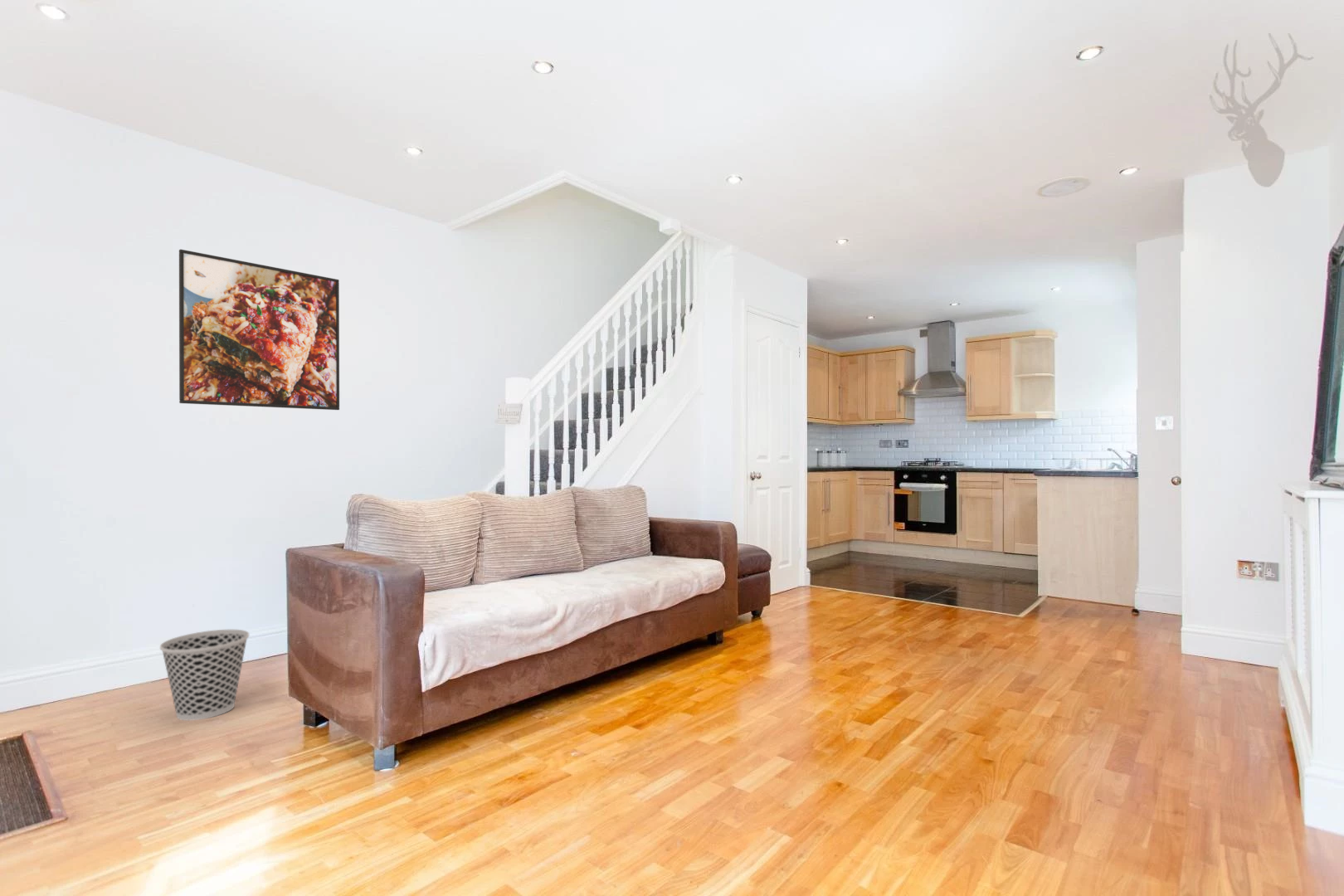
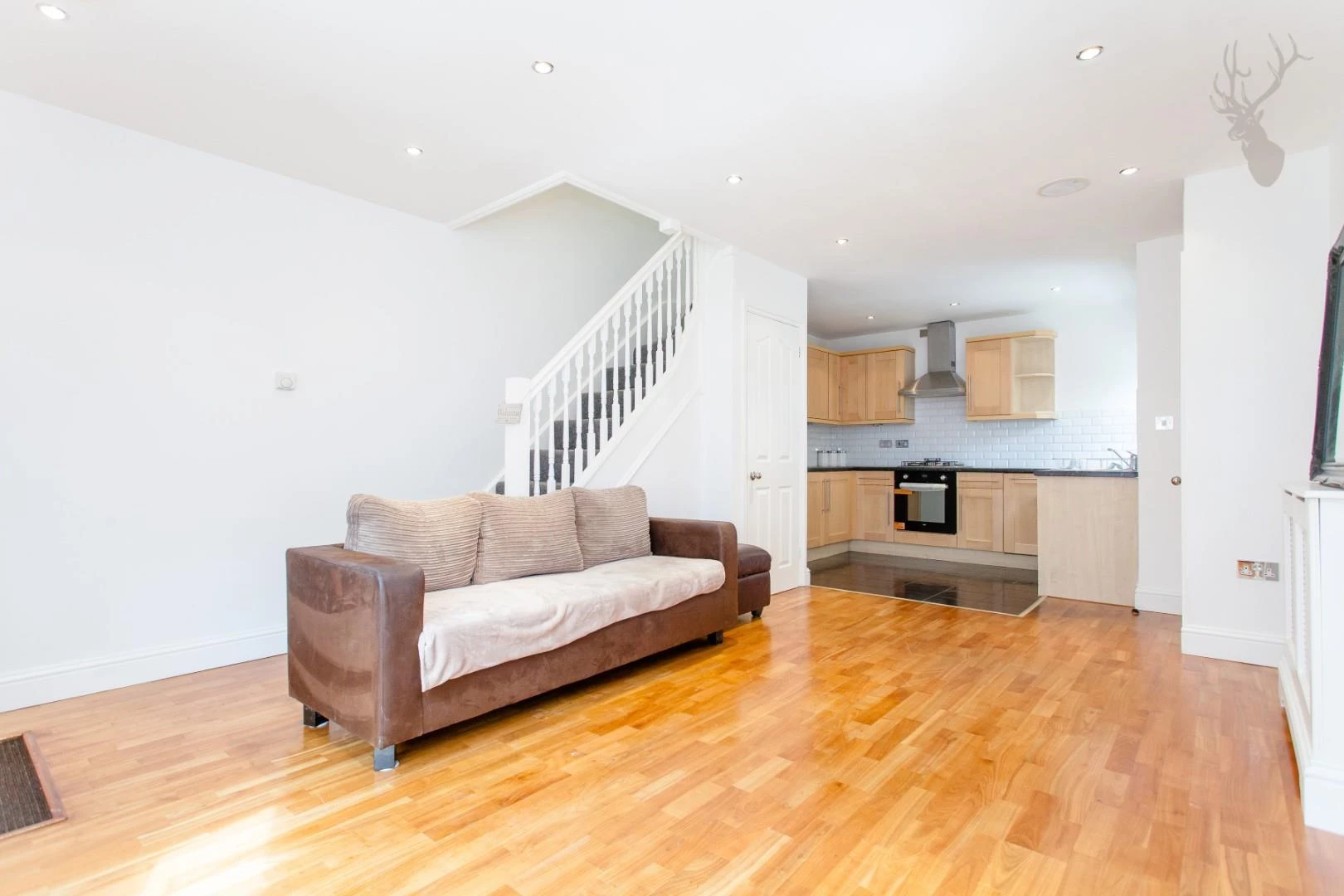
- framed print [178,249,340,411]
- wastebasket [159,629,250,721]
